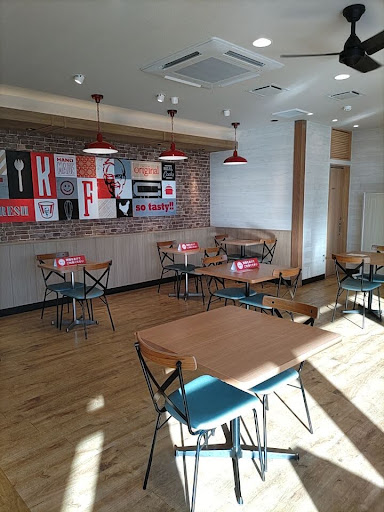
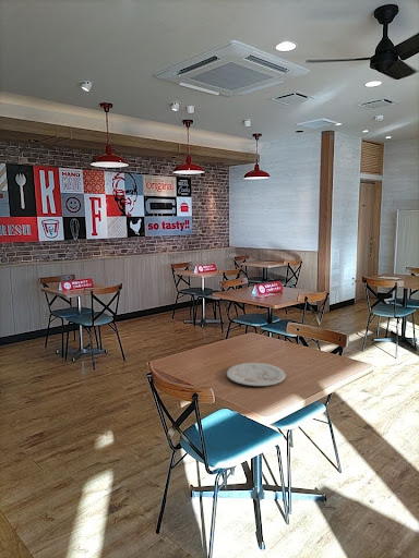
+ plate [226,362,287,387]
